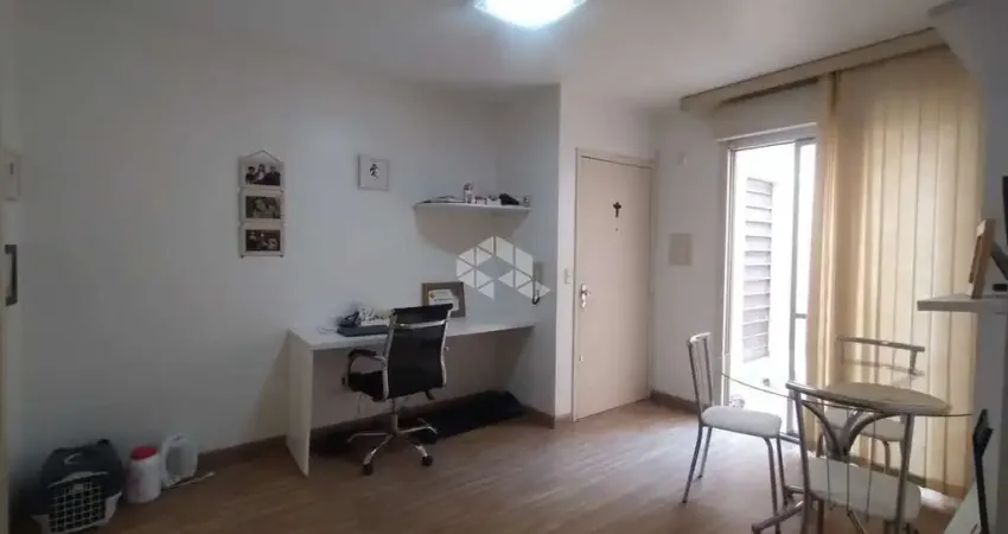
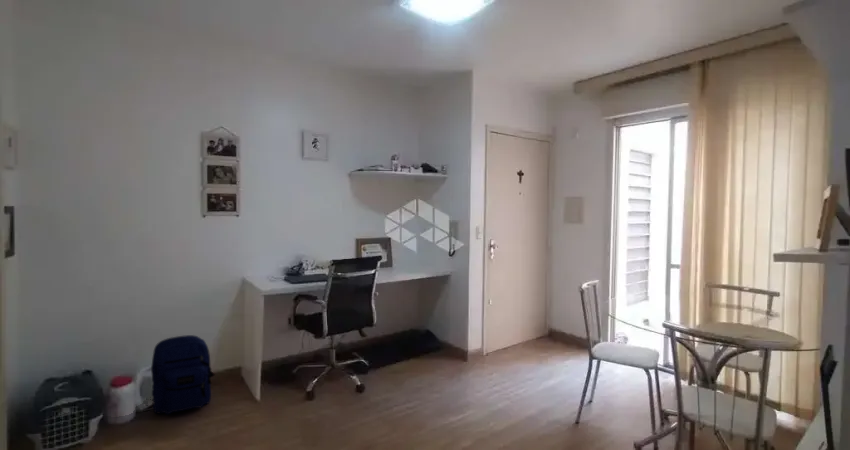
+ backpack [150,334,216,415]
